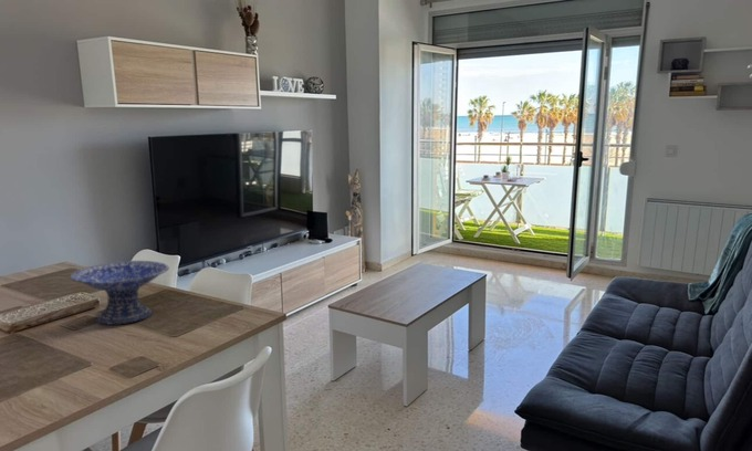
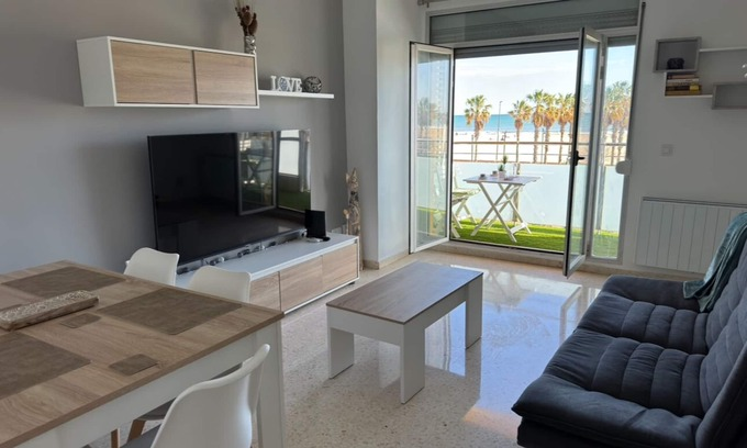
- decorative bowl [69,260,170,326]
